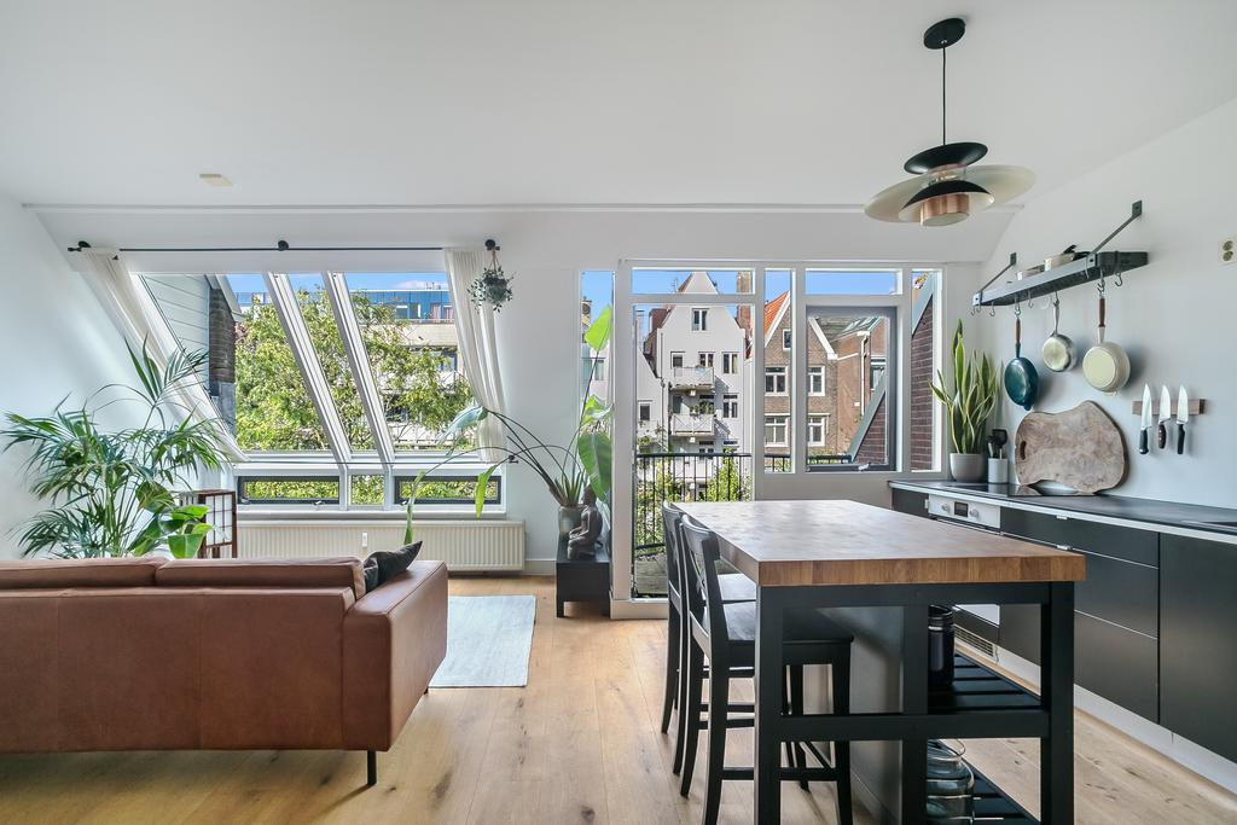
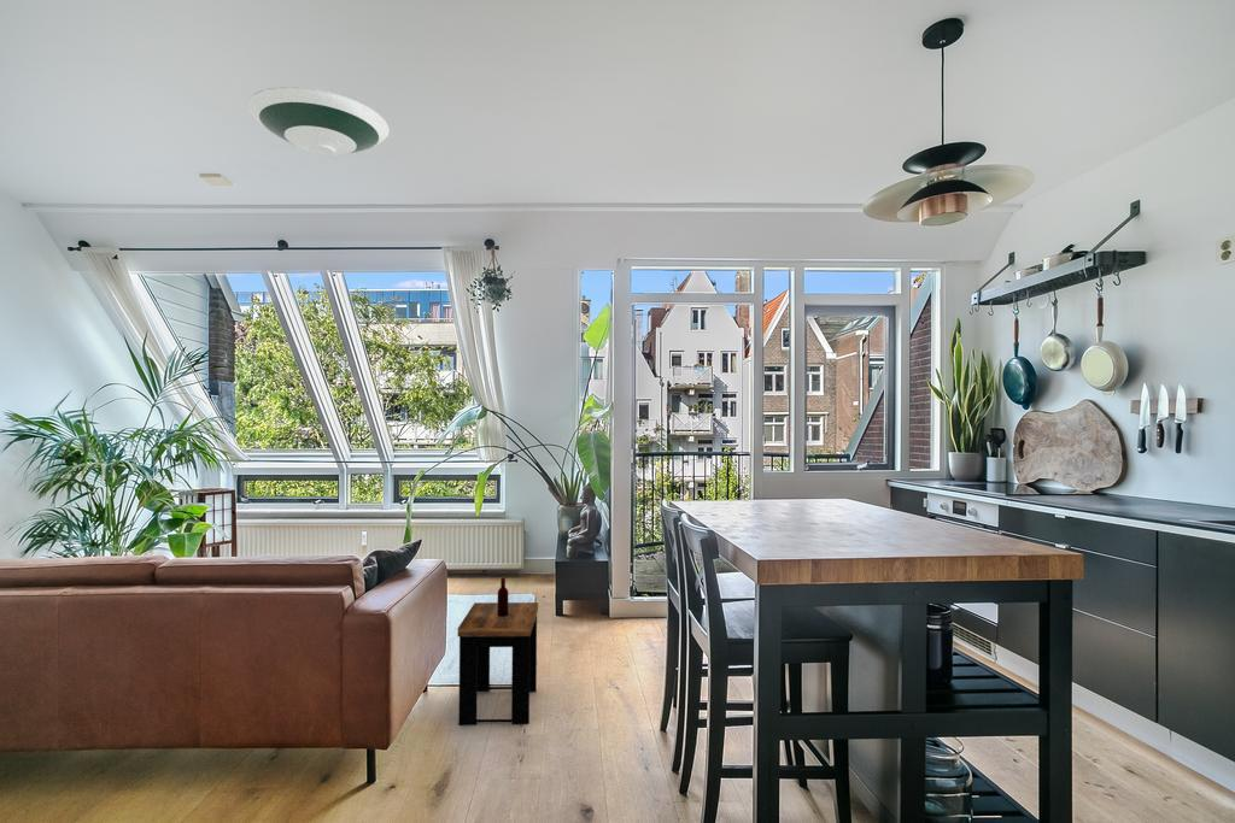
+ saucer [247,86,390,157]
+ side table [456,576,539,727]
